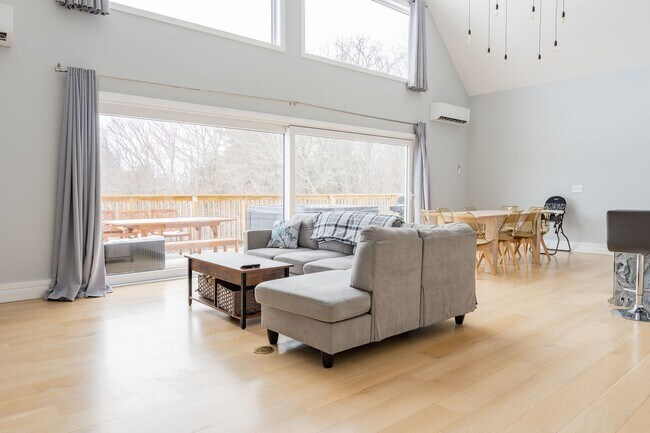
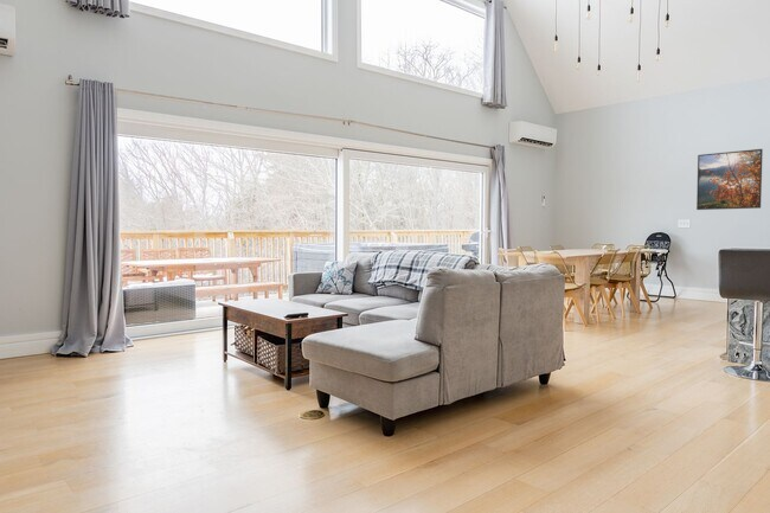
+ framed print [695,148,764,211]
